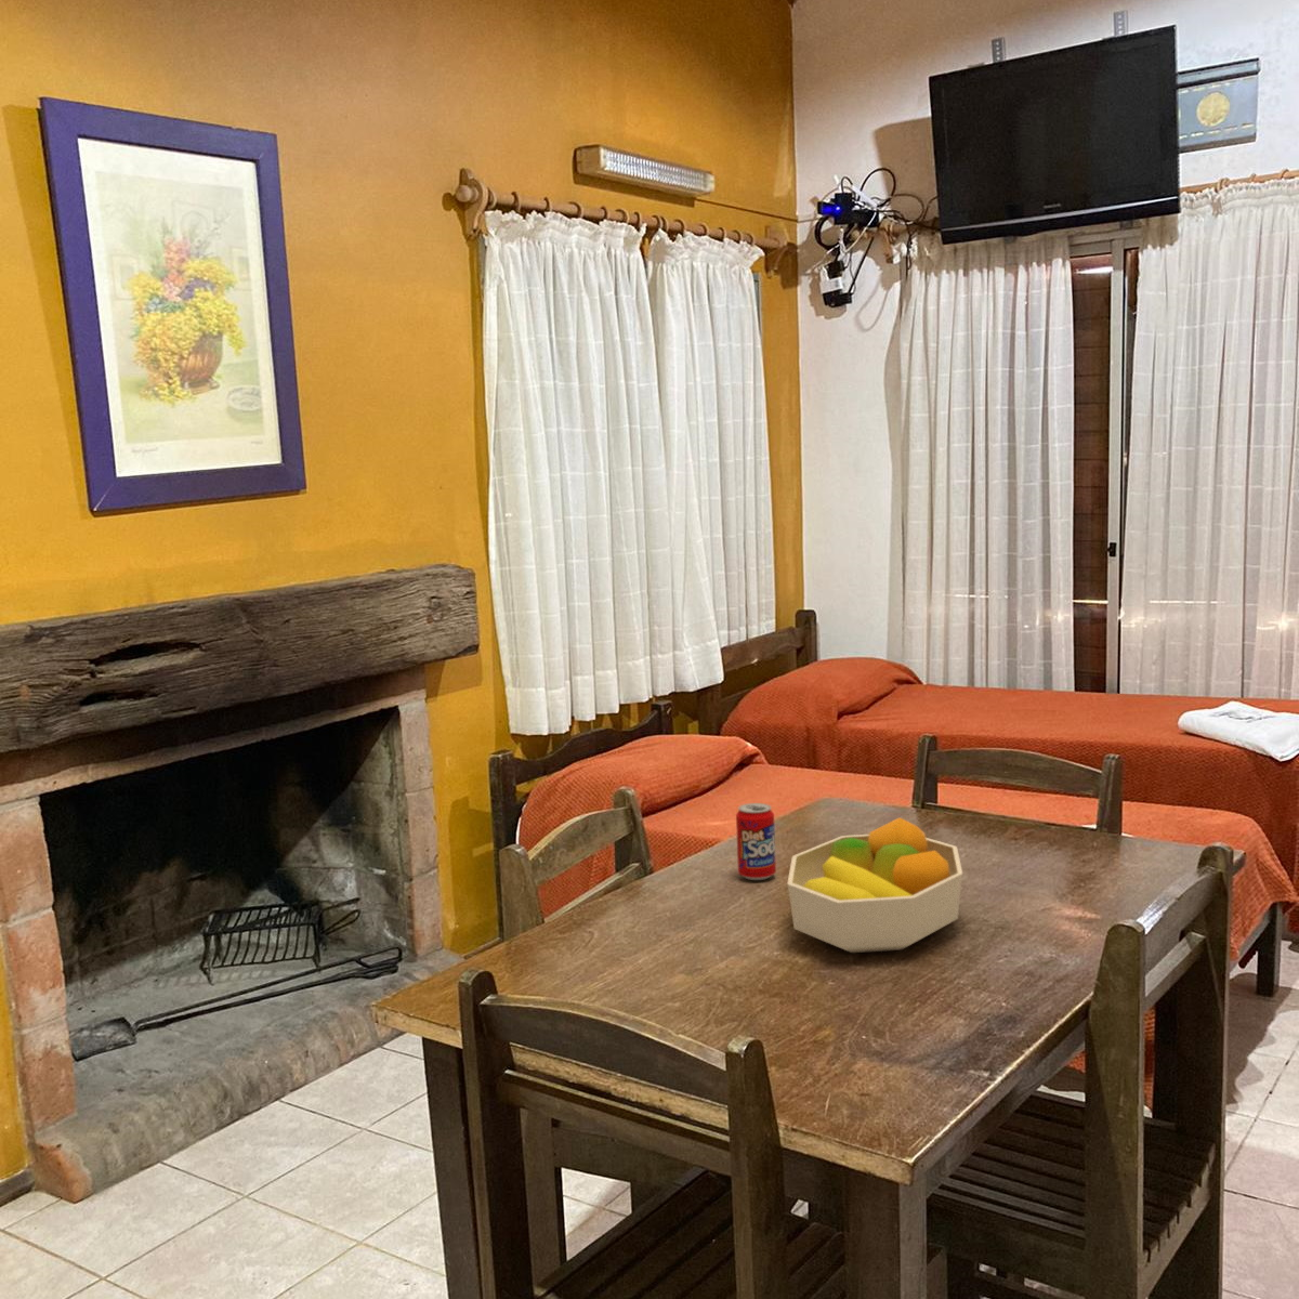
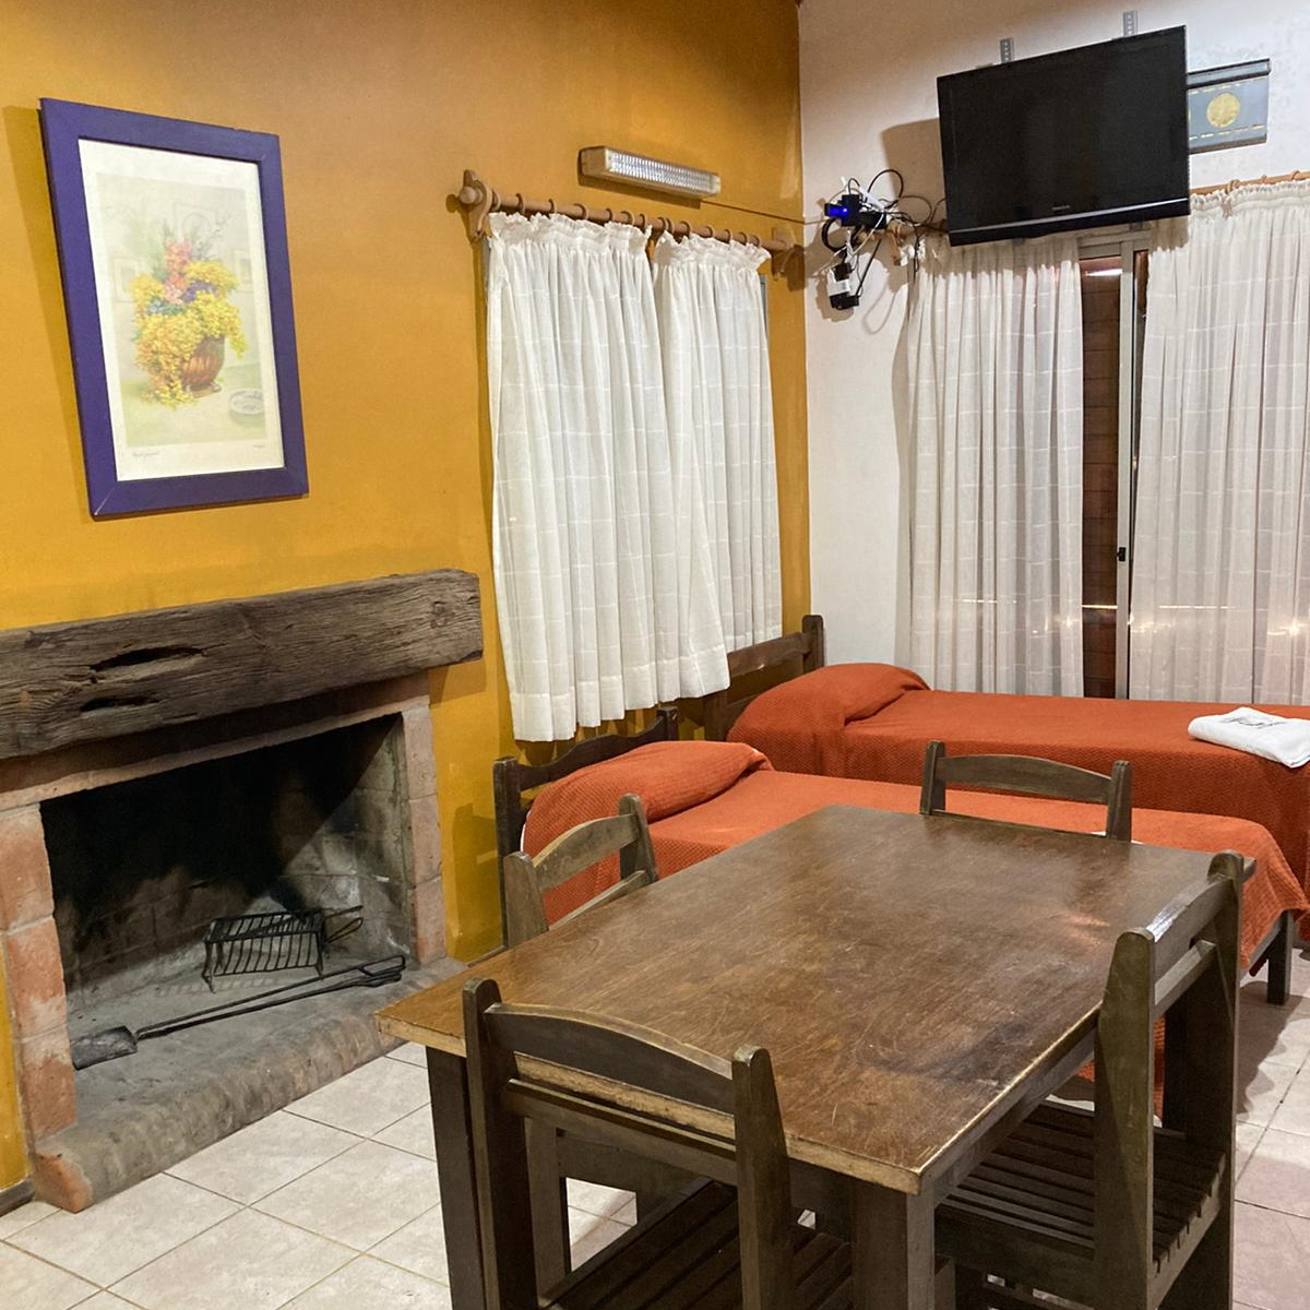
- beverage can [735,802,777,881]
- fruit bowl [786,816,964,954]
